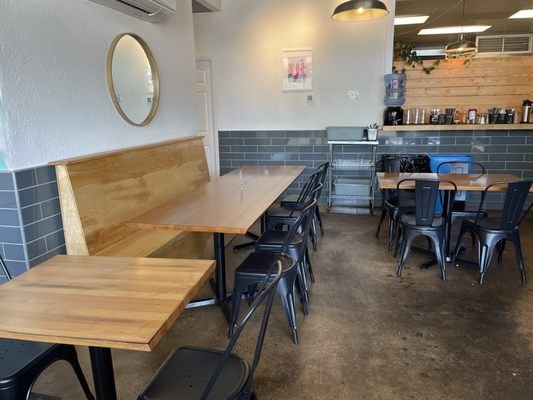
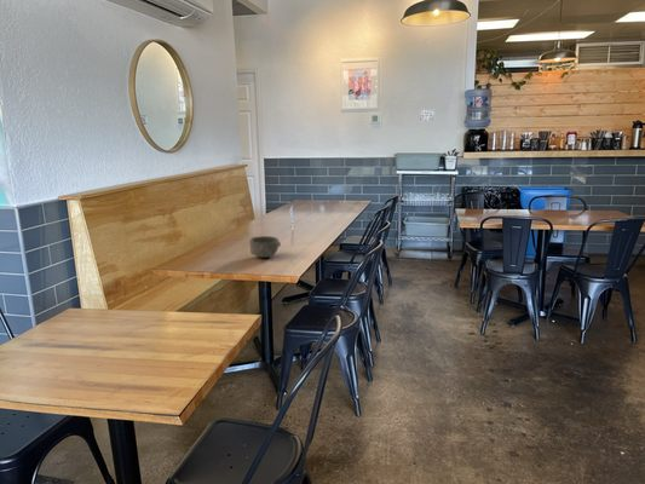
+ bowl [248,235,282,259]
